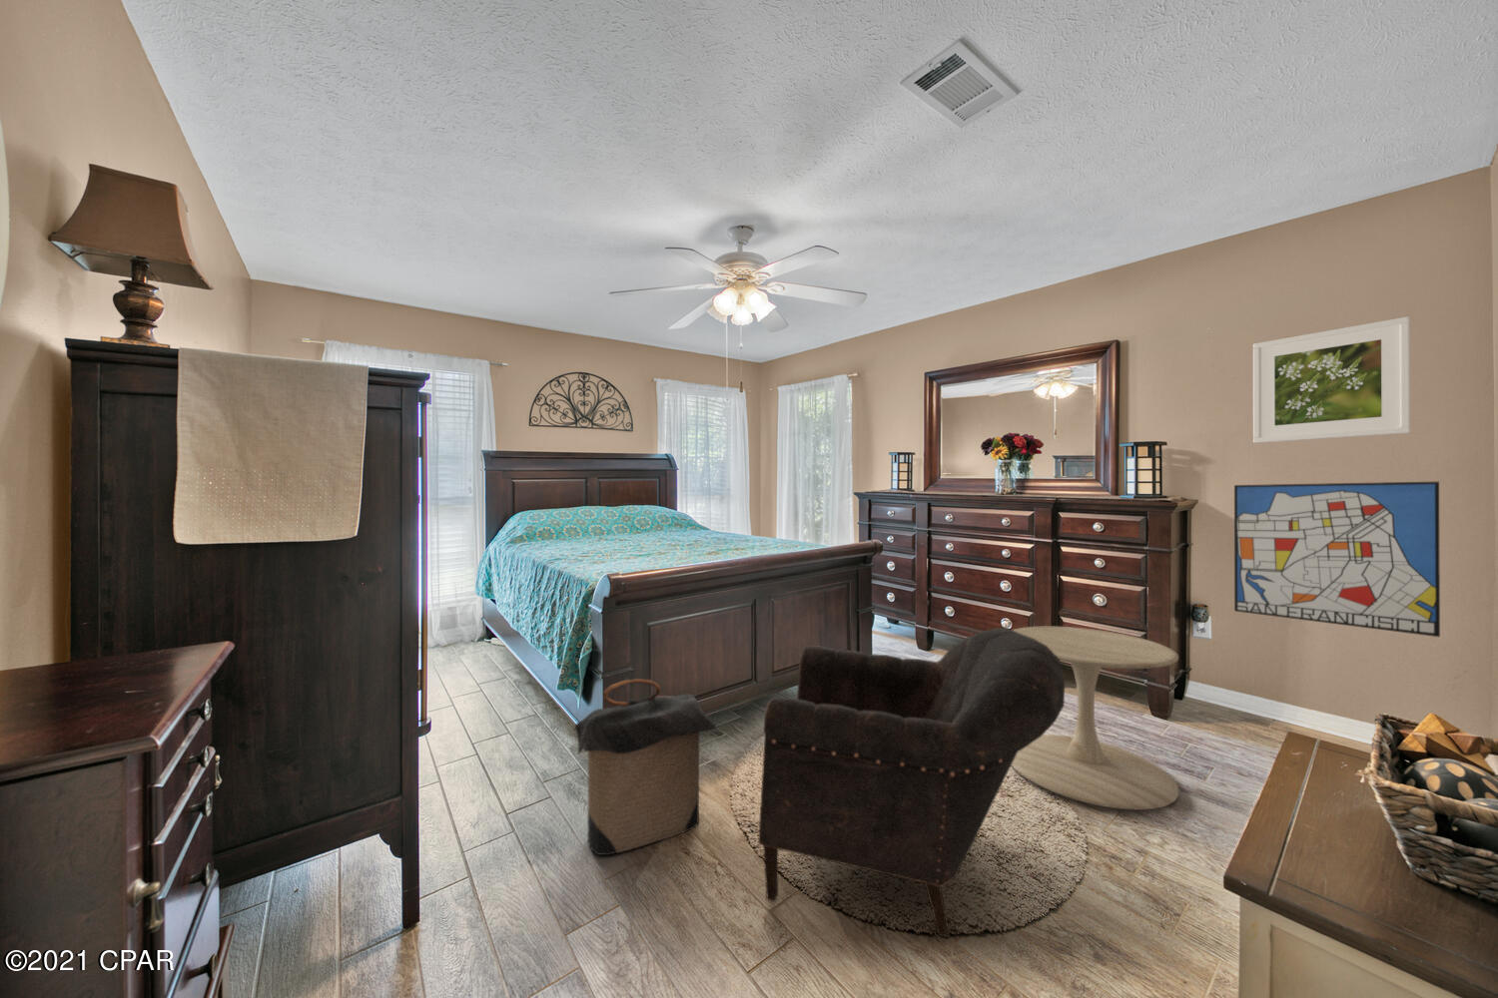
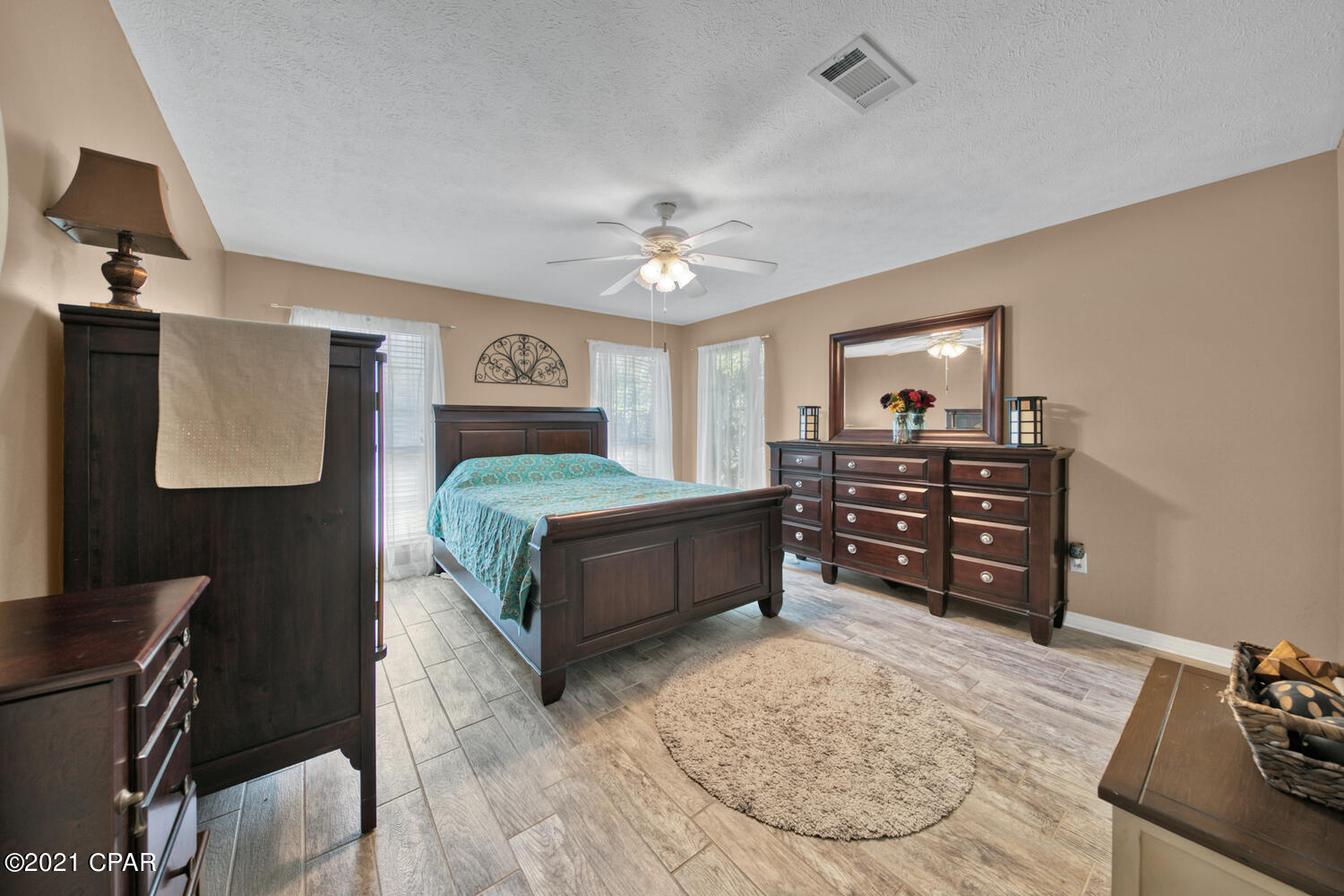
- wall art [1234,481,1441,638]
- armchair [757,626,1066,938]
- laundry hamper [573,677,718,857]
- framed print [1253,315,1411,444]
- side table [1011,626,1179,811]
